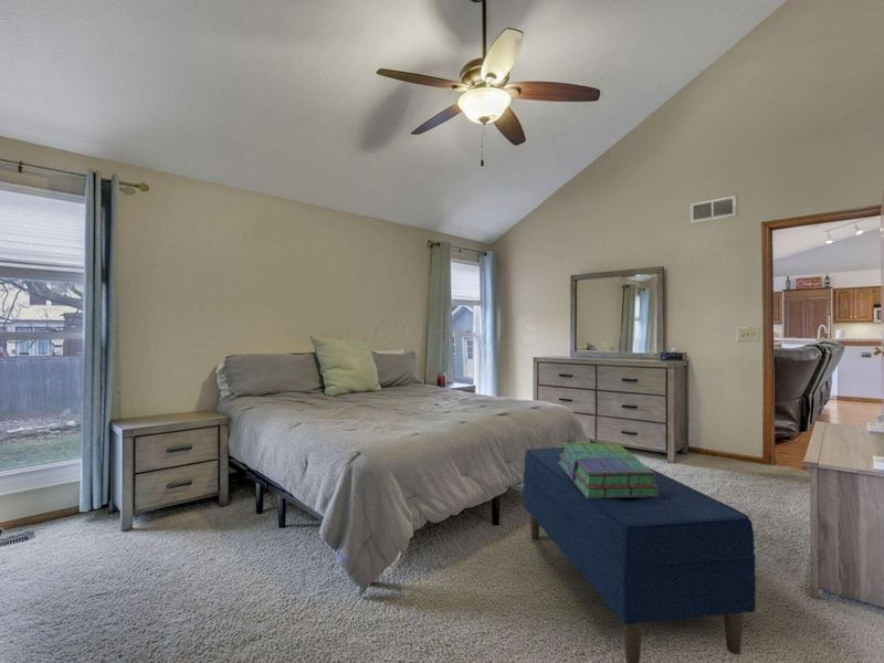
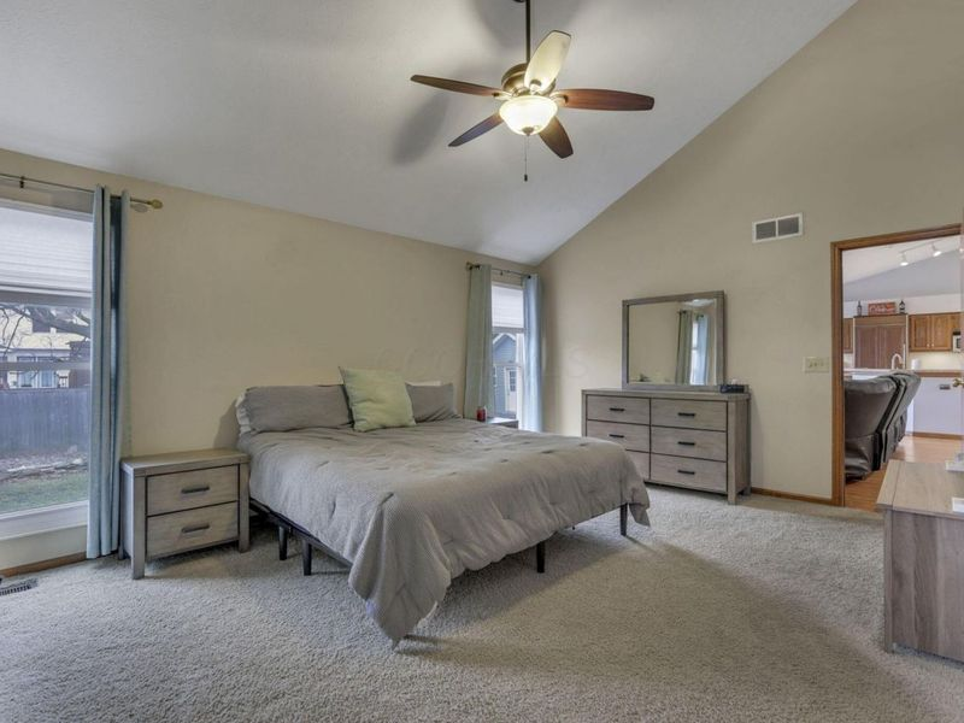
- stack of books [558,442,659,498]
- bench [523,446,757,663]
